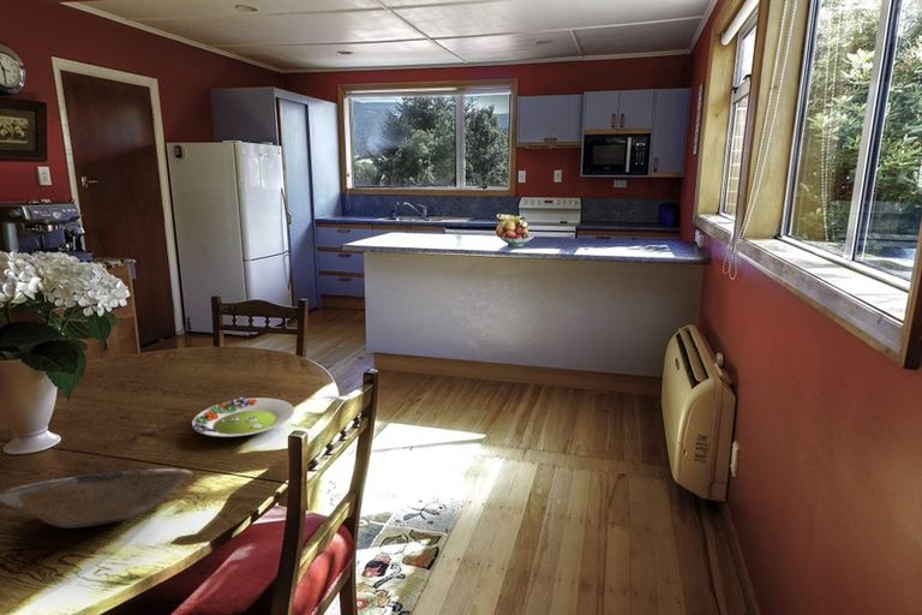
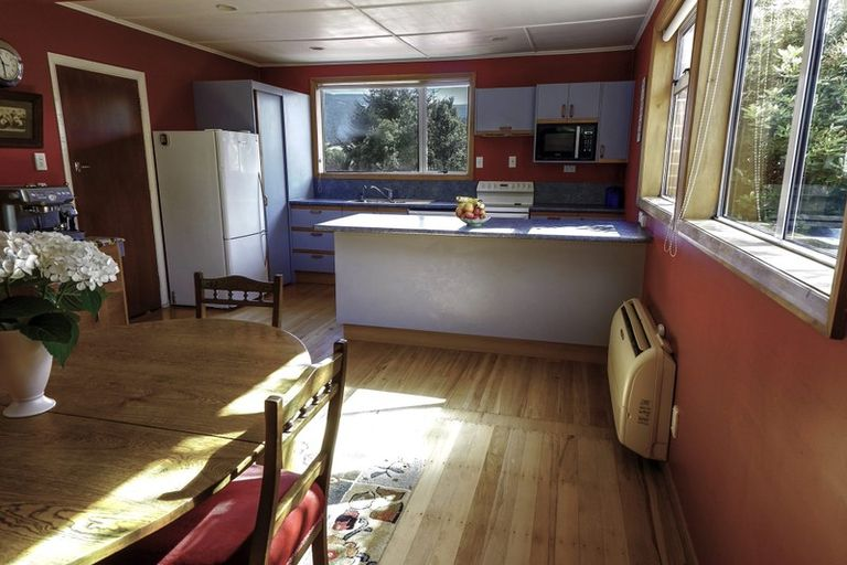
- plate [0,467,193,529]
- salad plate [191,396,295,438]
